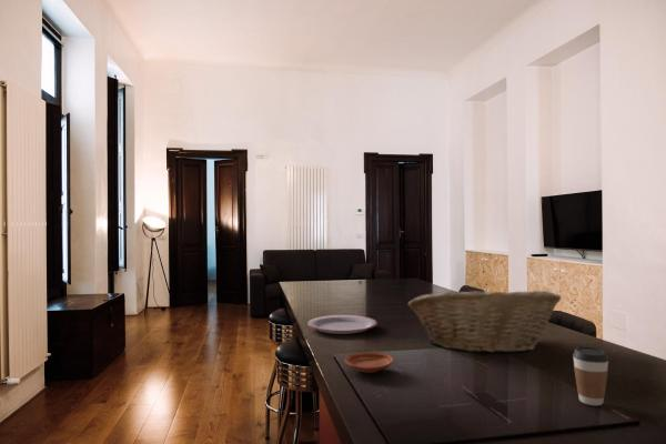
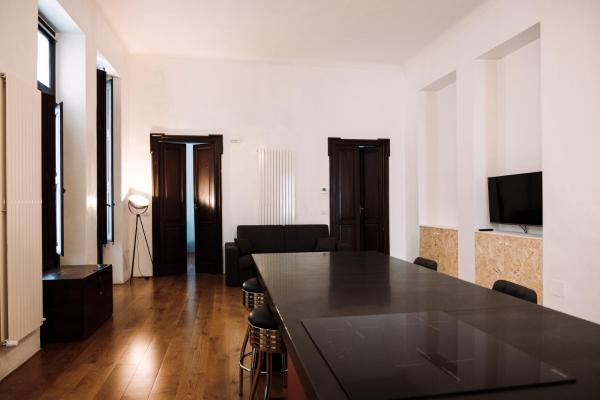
- fruit basket [407,287,563,354]
- coffee cup [572,345,610,406]
- plate [306,314,379,335]
- plate [343,352,395,374]
